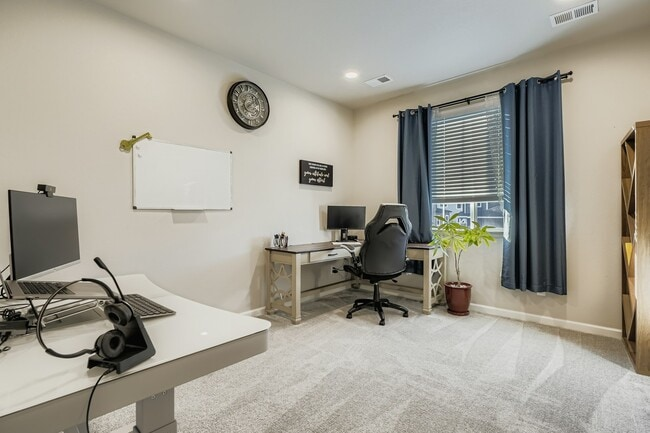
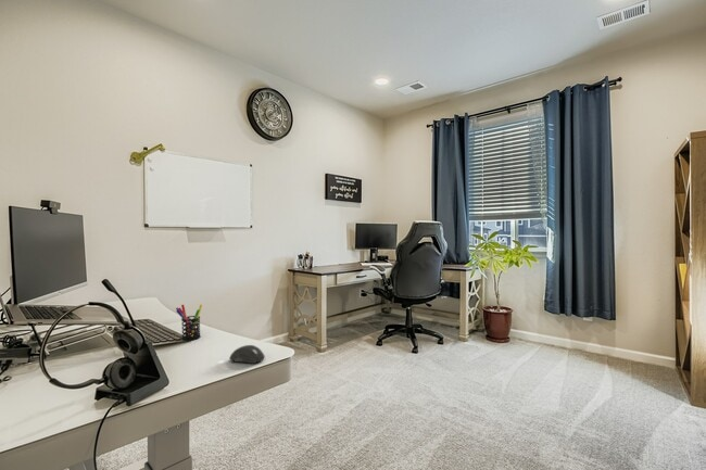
+ pen holder [175,304,203,342]
+ computer mouse [228,344,266,365]
